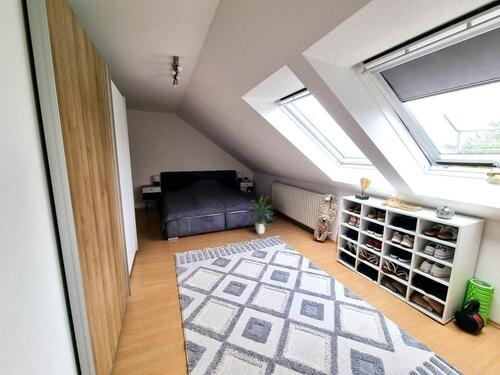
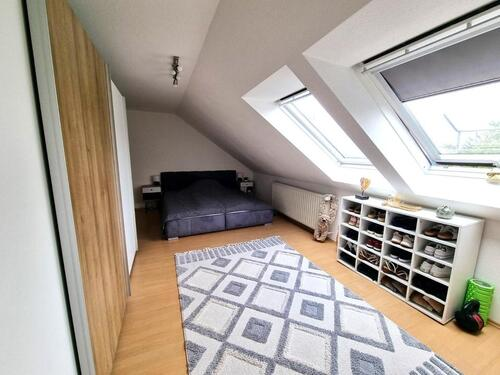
- indoor plant [244,195,275,235]
